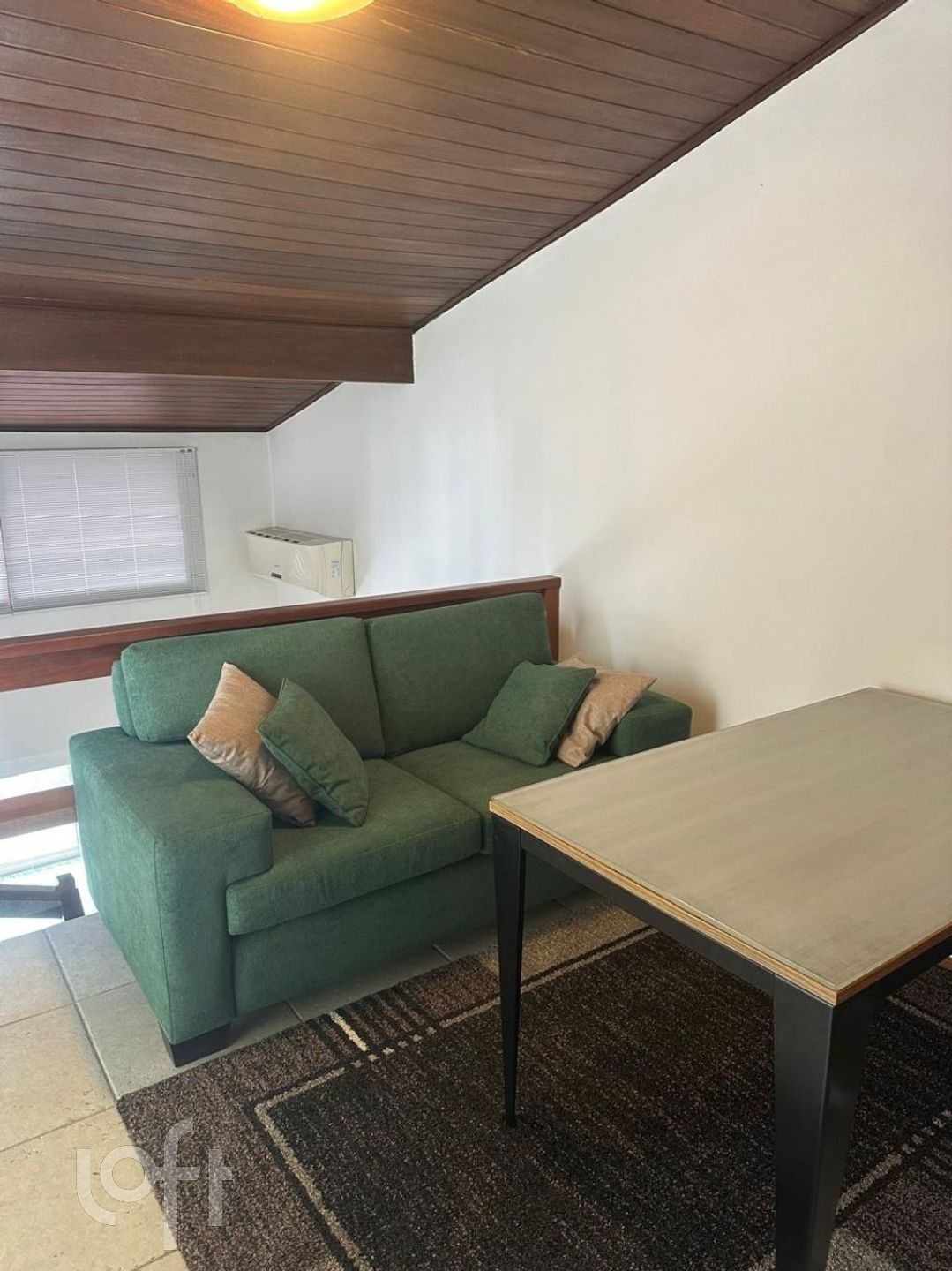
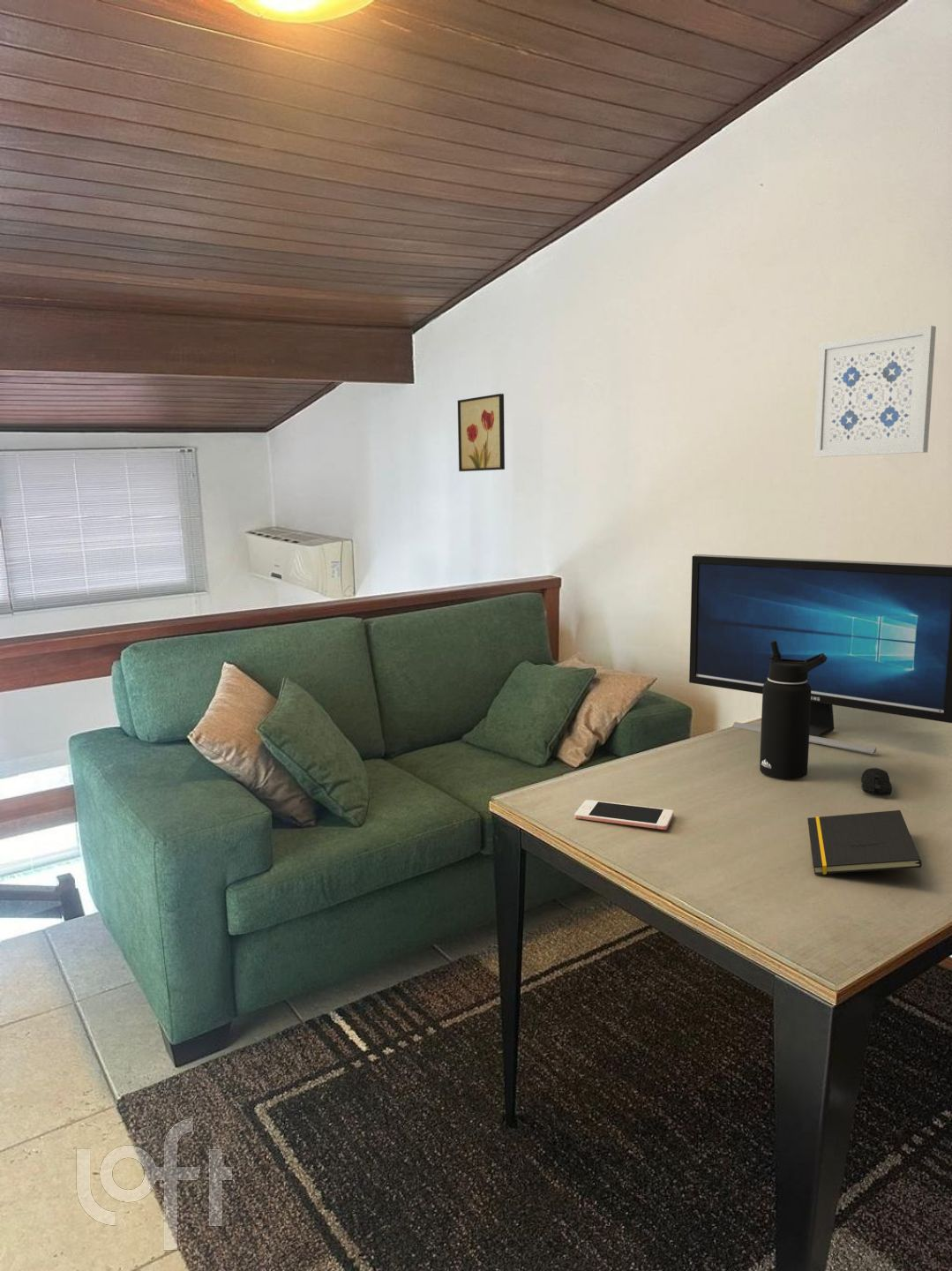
+ notepad [806,809,923,876]
+ wall art [813,325,937,458]
+ water bottle [759,641,827,780]
+ wall art [457,393,506,472]
+ cell phone [574,799,674,831]
+ computer mouse [860,767,893,796]
+ computer monitor [688,553,952,755]
